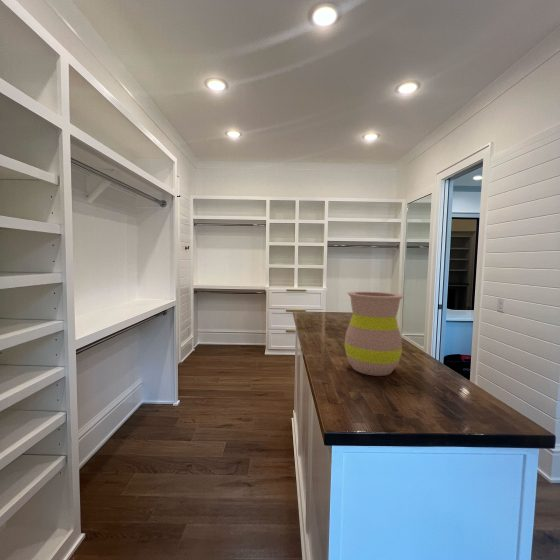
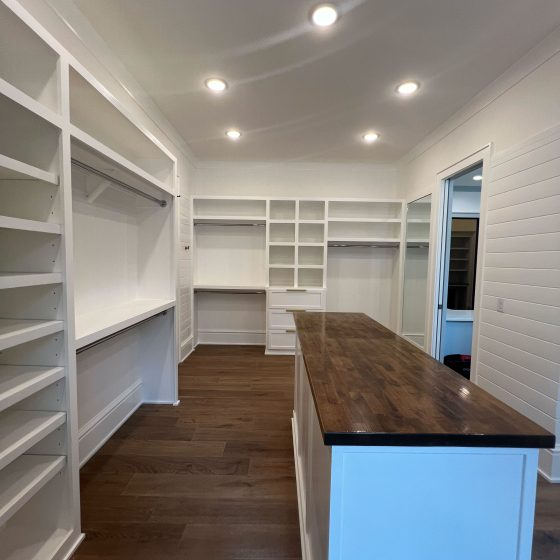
- vase [344,291,405,377]
